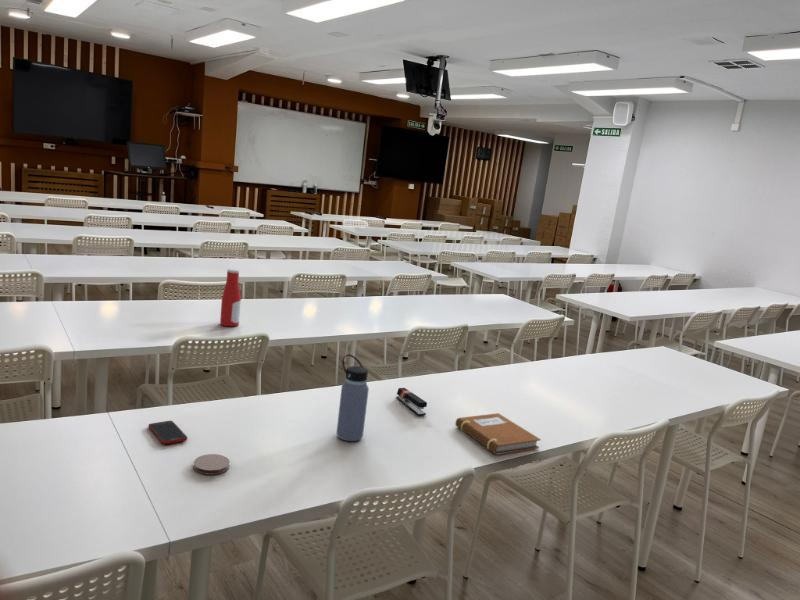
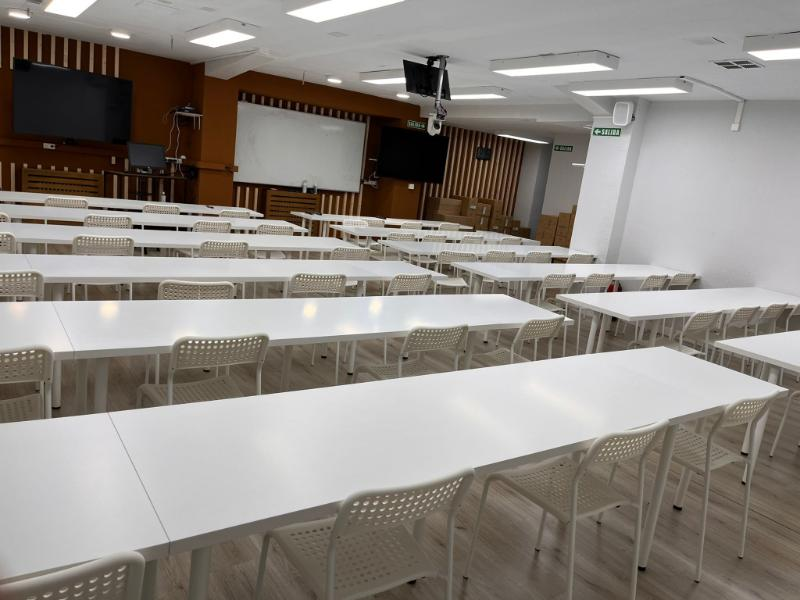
- bottle [219,268,242,327]
- water bottle [336,353,370,442]
- coaster [192,453,231,476]
- notebook [454,412,542,456]
- stapler [395,387,428,417]
- cell phone [147,420,188,445]
